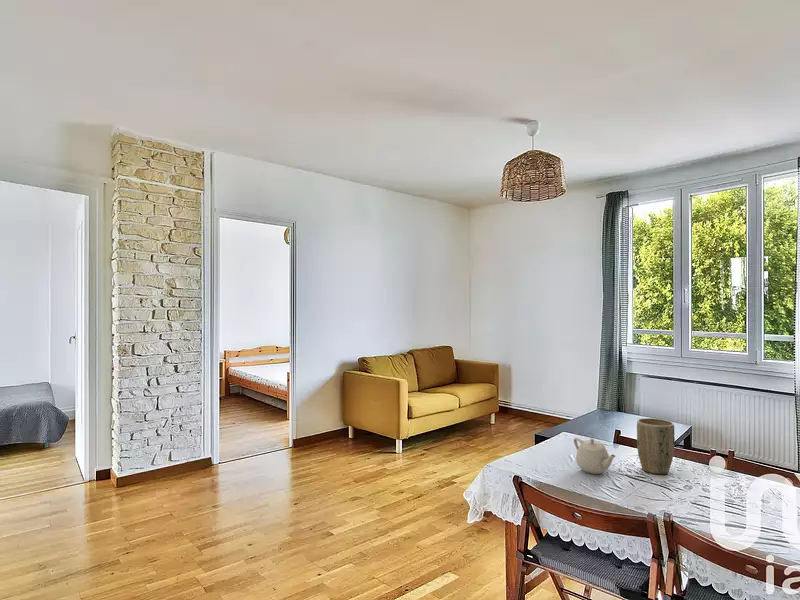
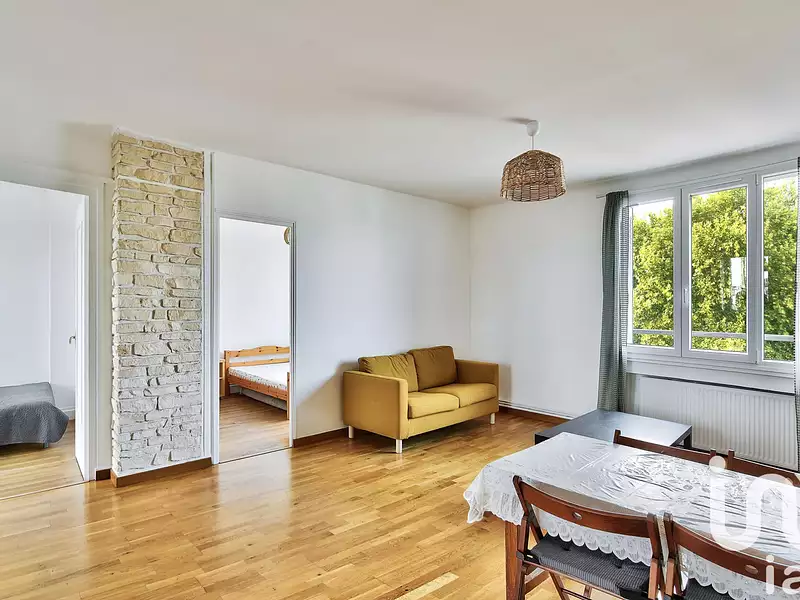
- plant pot [636,417,676,475]
- teapot [573,437,617,475]
